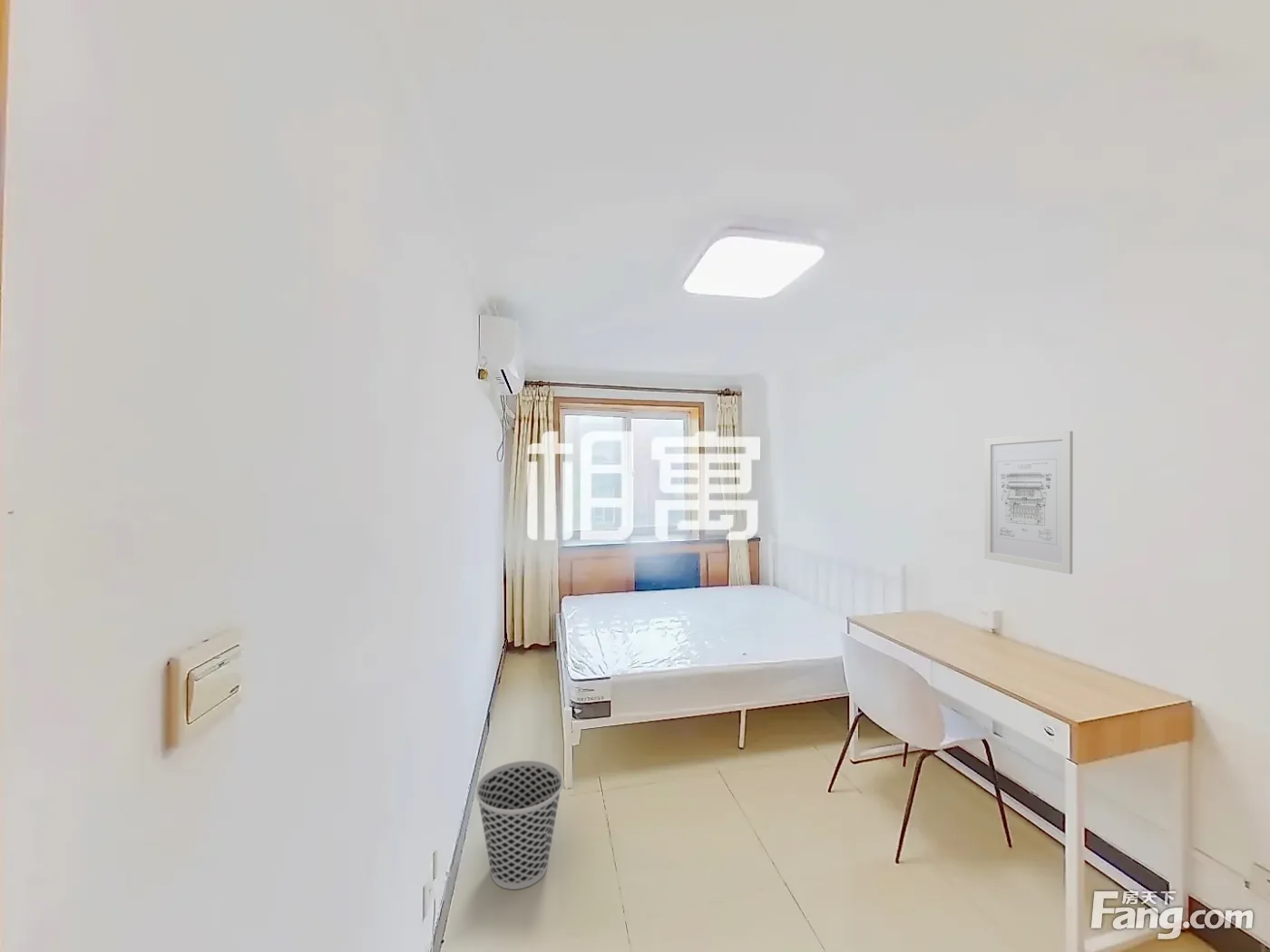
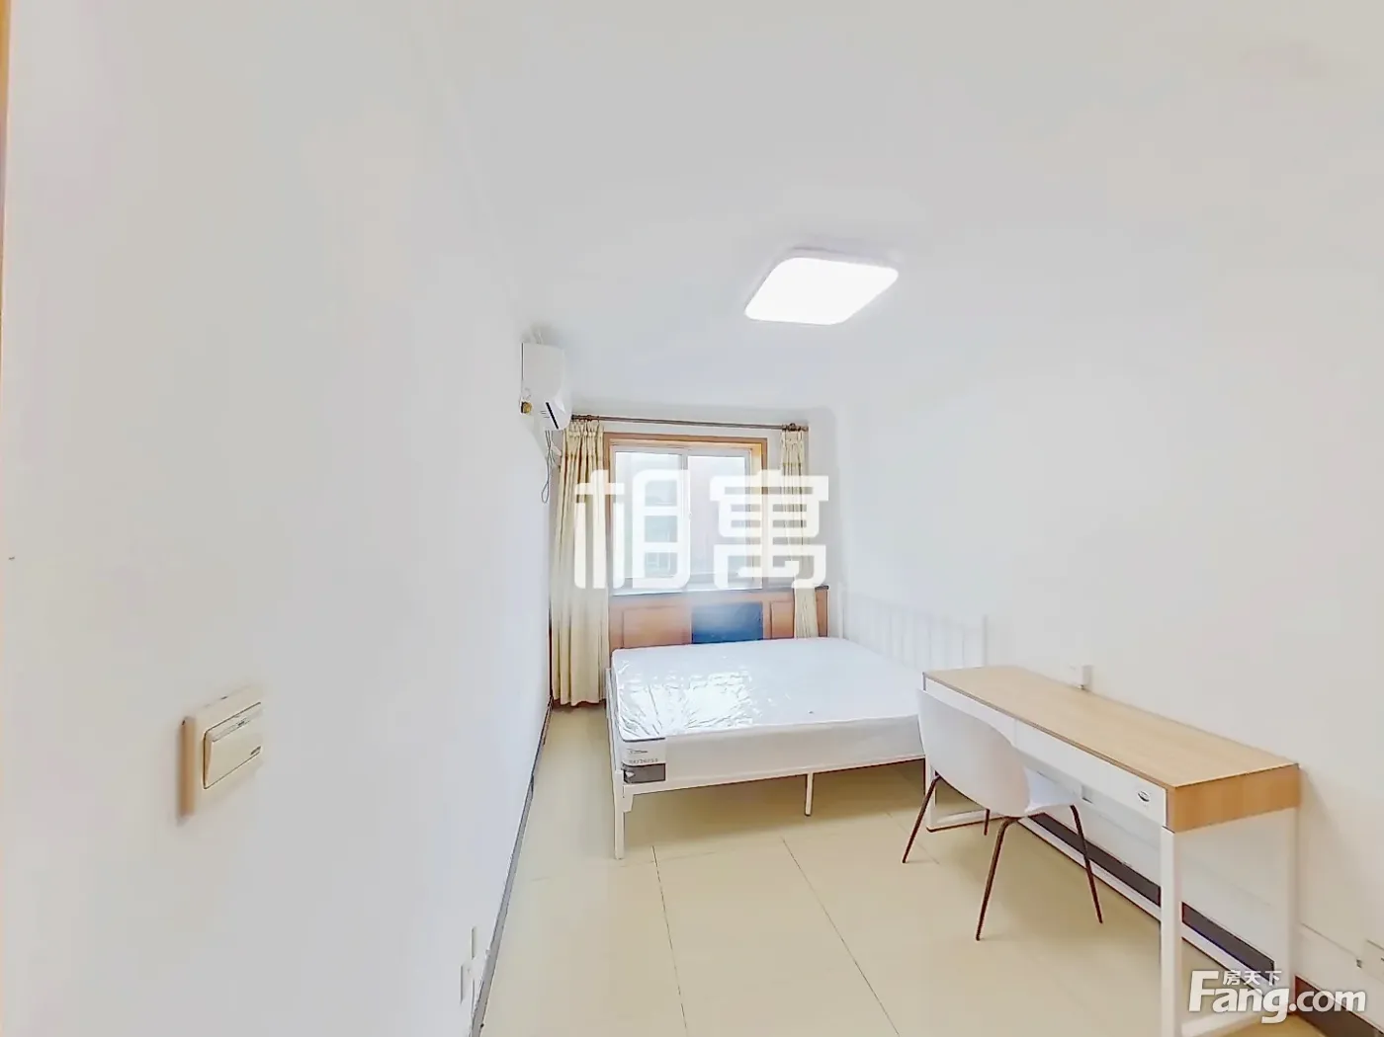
- wastebasket [474,760,564,890]
- wall art [983,431,1074,575]
